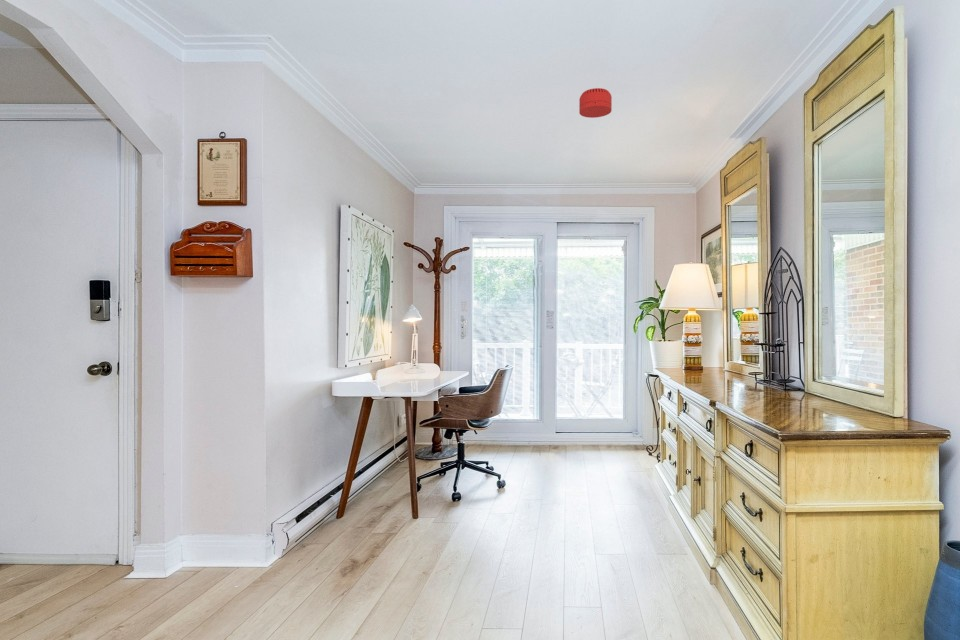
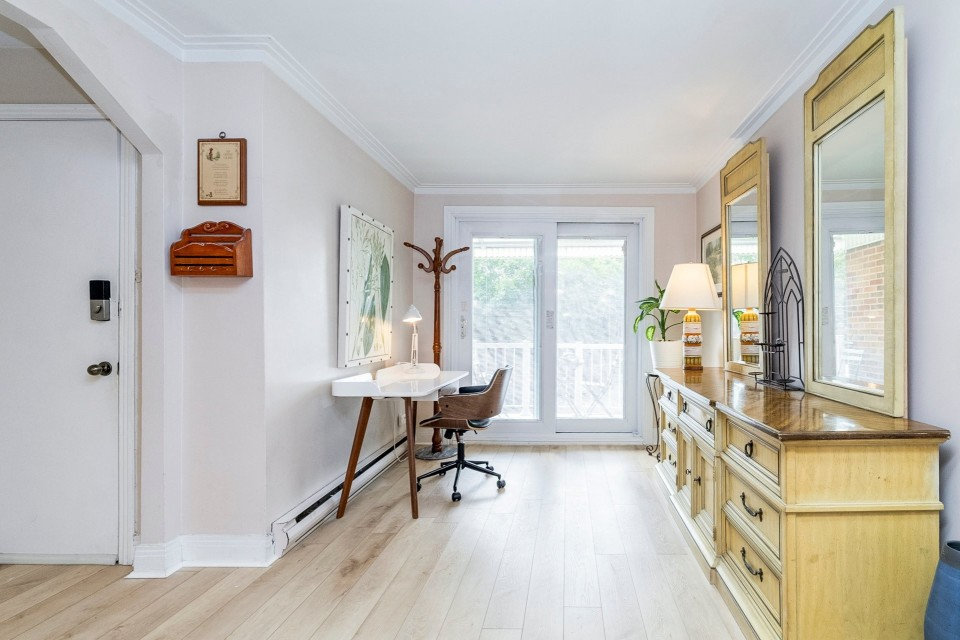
- smoke detector [578,87,613,119]
